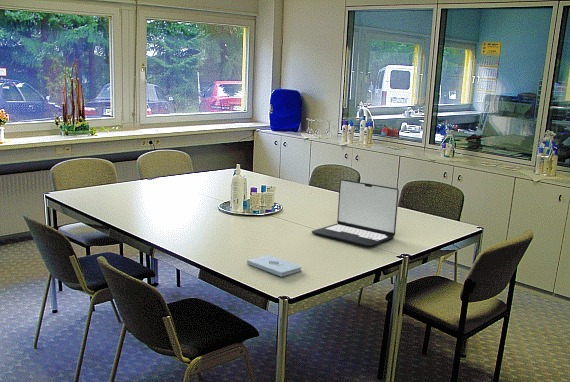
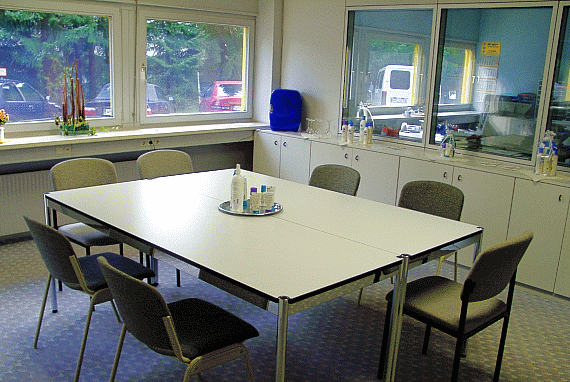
- laptop [311,178,400,247]
- notepad [246,254,302,278]
